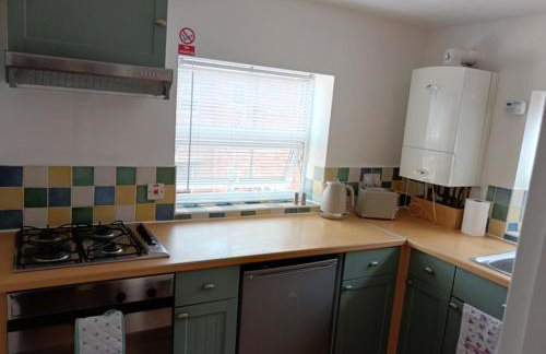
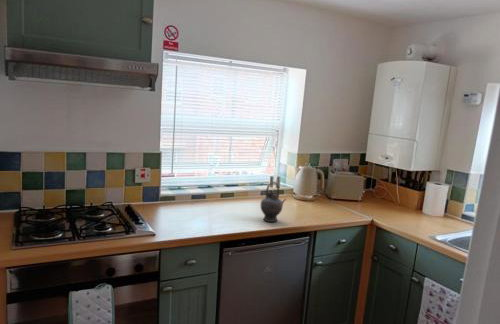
+ teapot [260,181,288,223]
